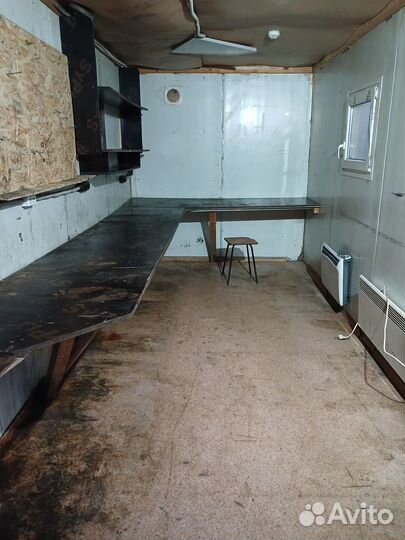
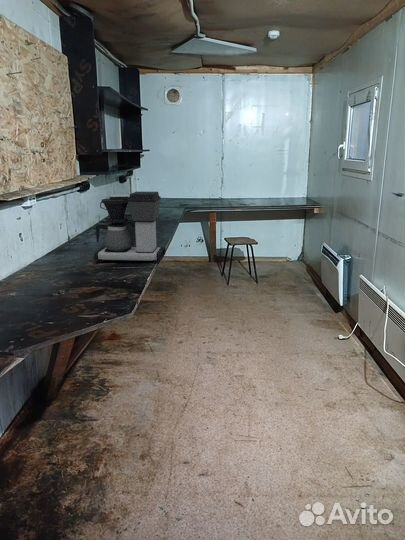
+ coffee maker [93,191,166,264]
